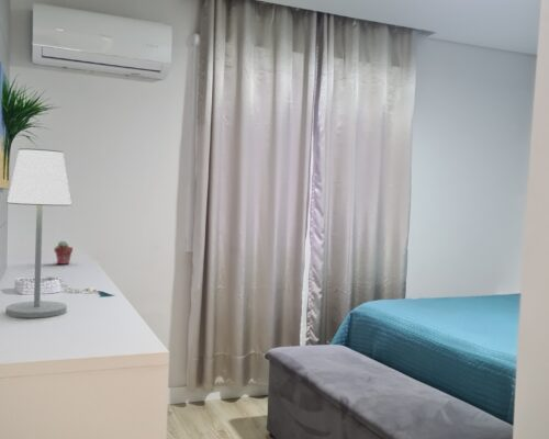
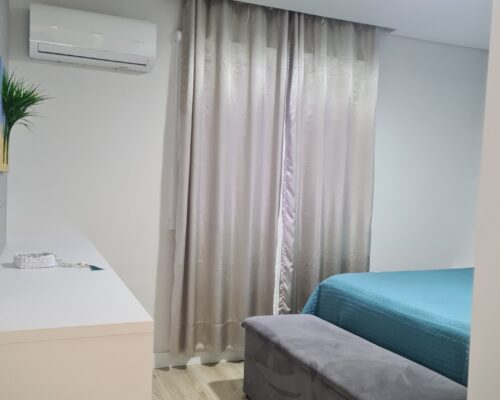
- potted succulent [53,240,74,266]
- table lamp [4,147,72,319]
